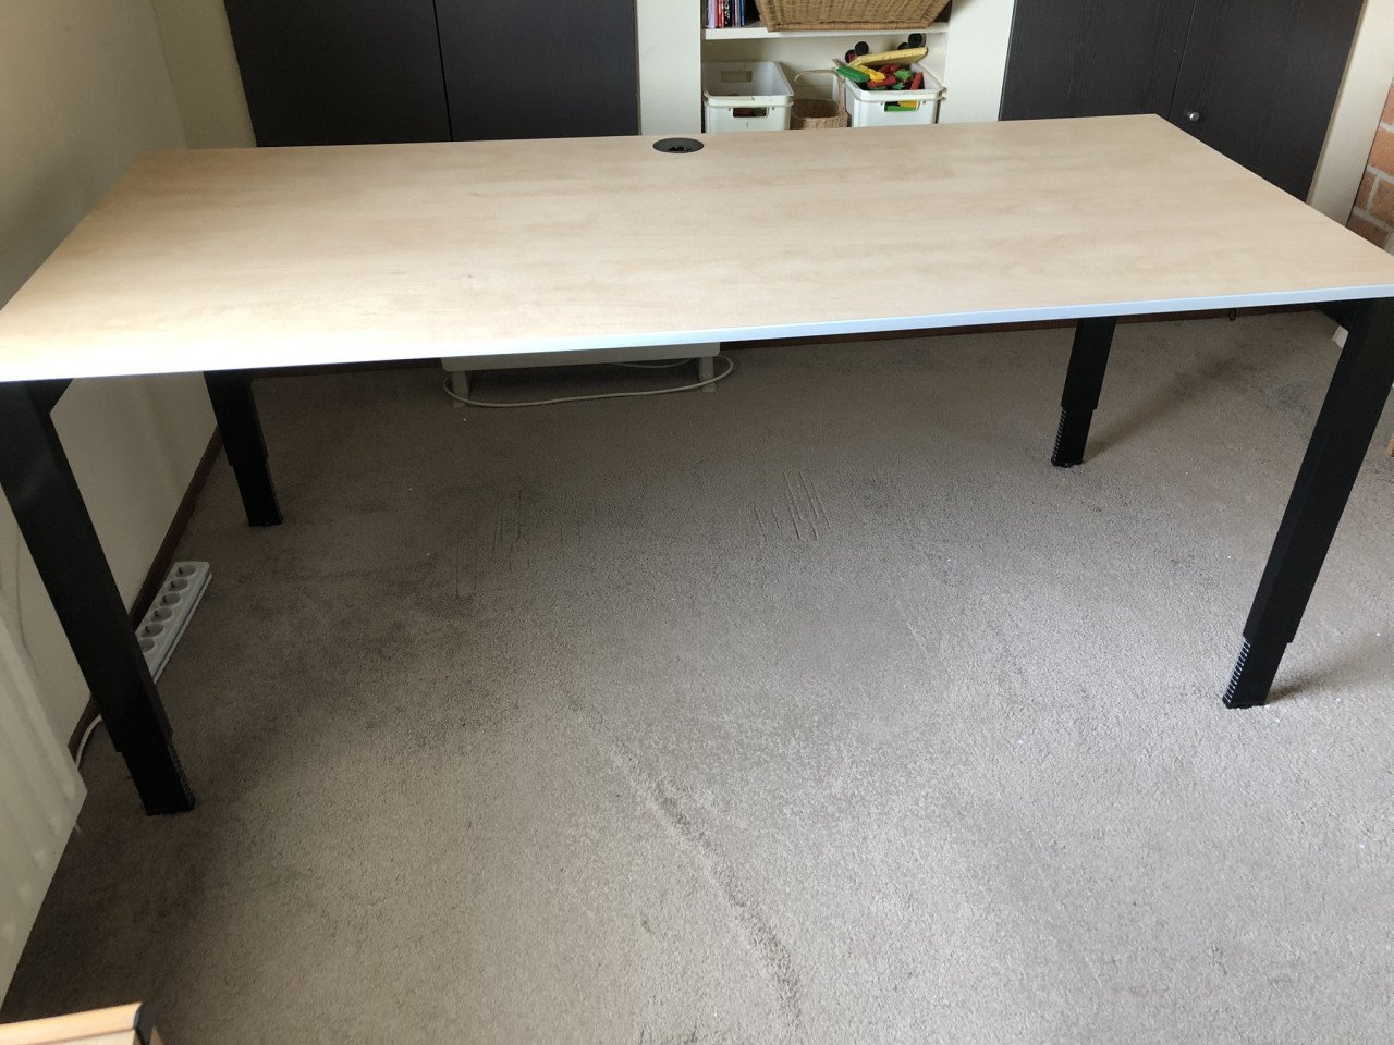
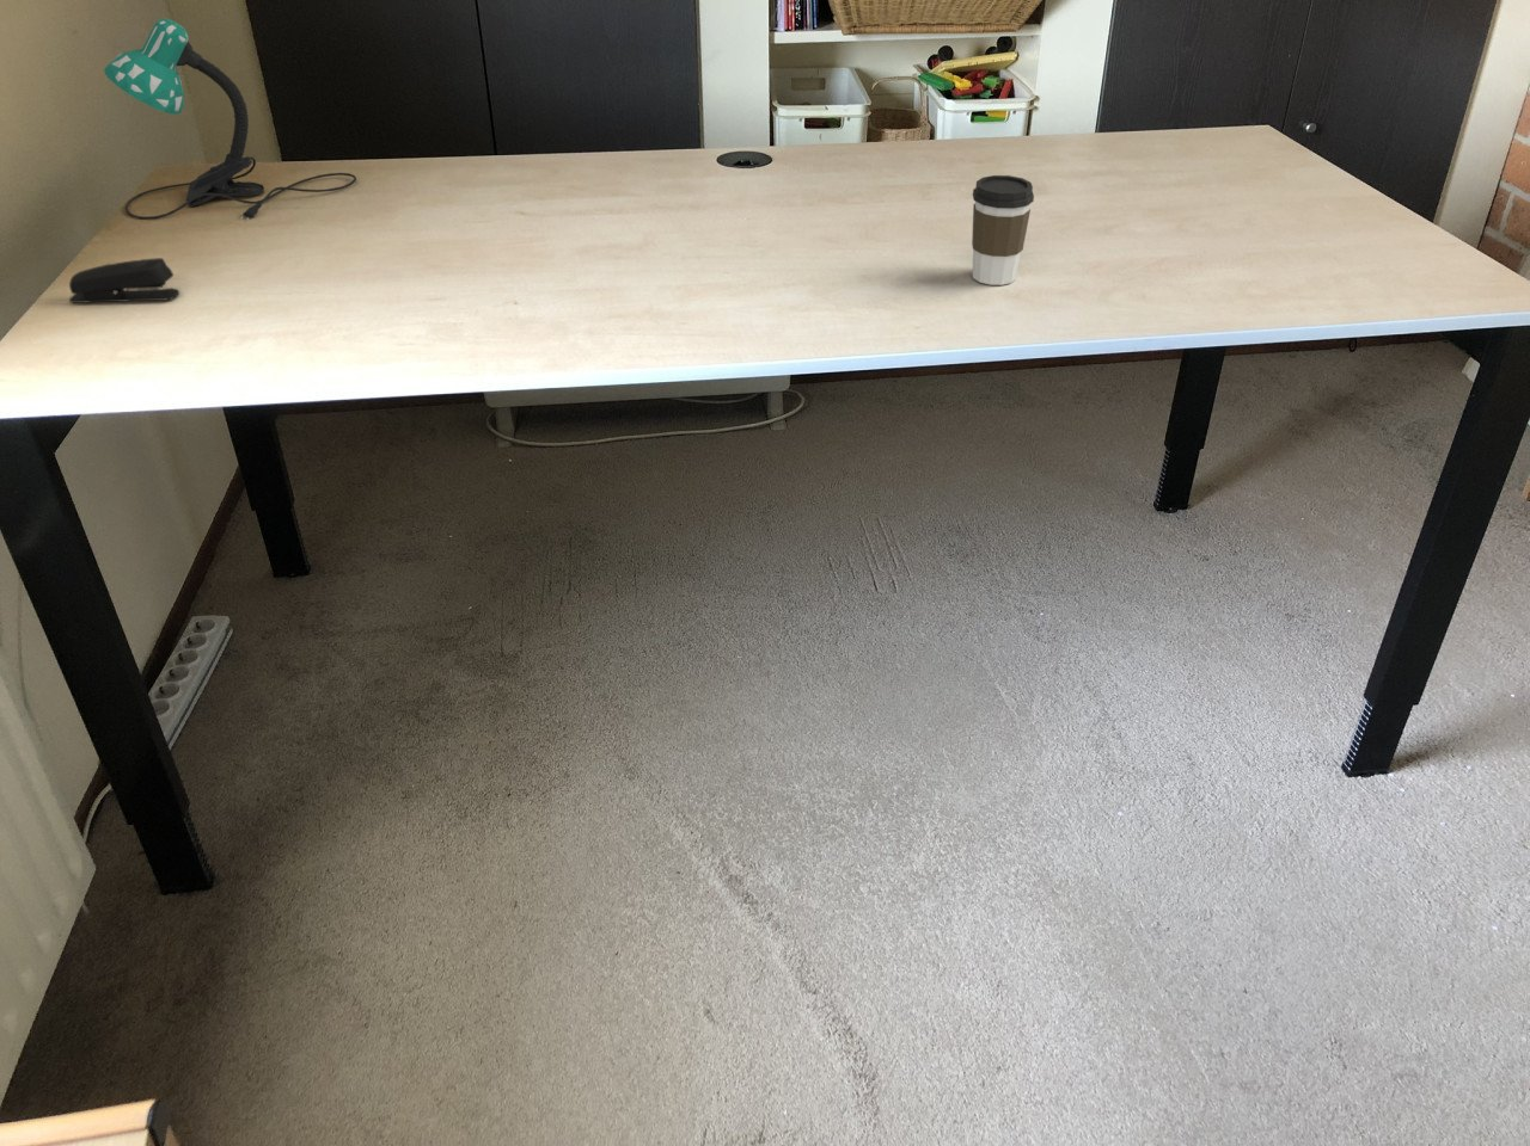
+ desk lamp [102,18,358,221]
+ coffee cup [971,175,1035,286]
+ stapler [69,256,181,305]
